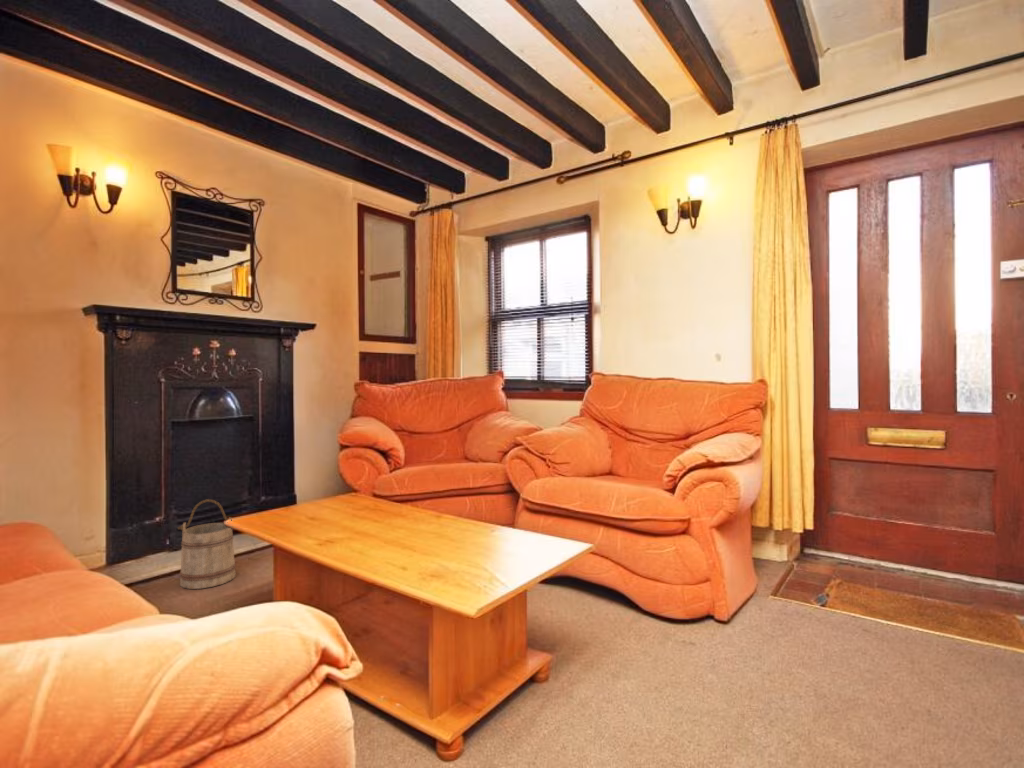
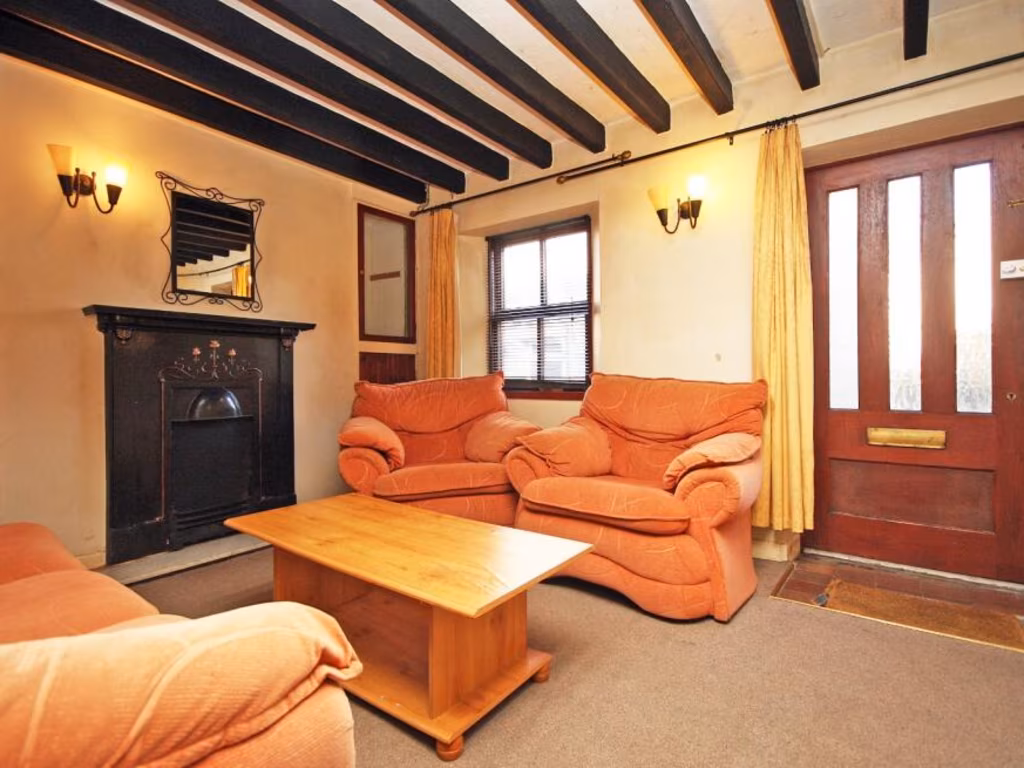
- bucket [177,498,237,590]
